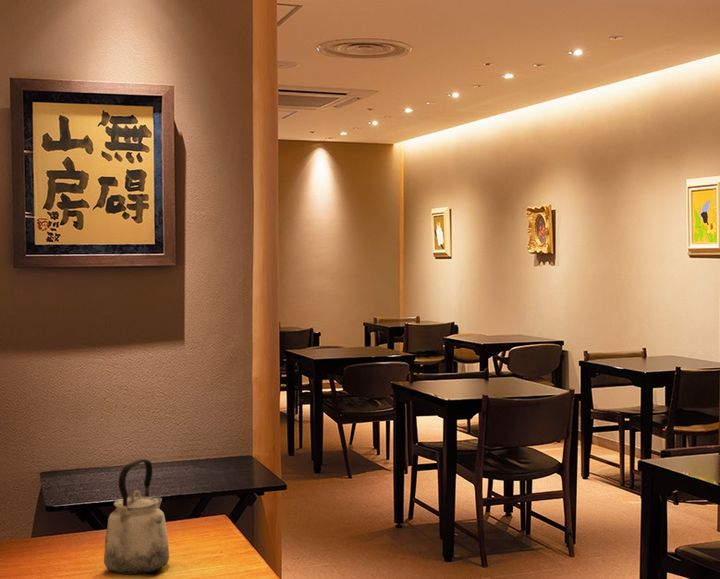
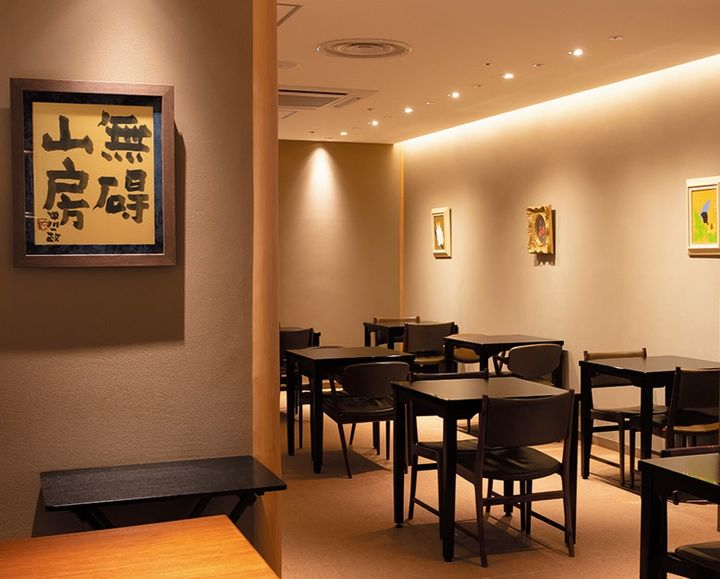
- kettle [103,458,170,576]
